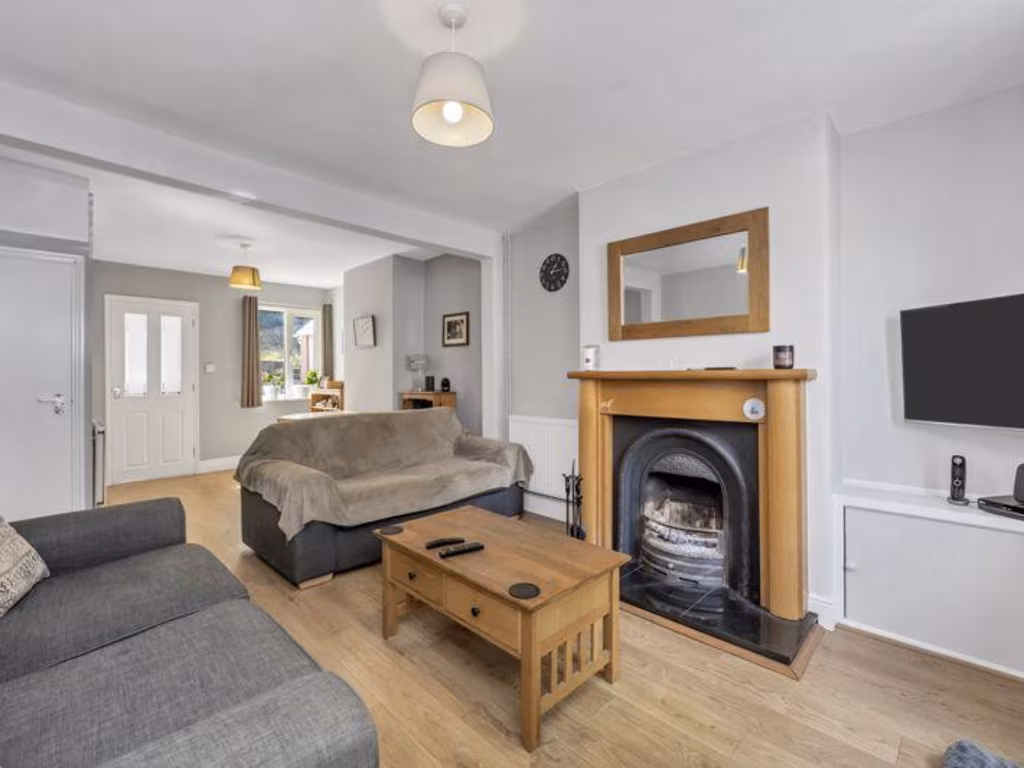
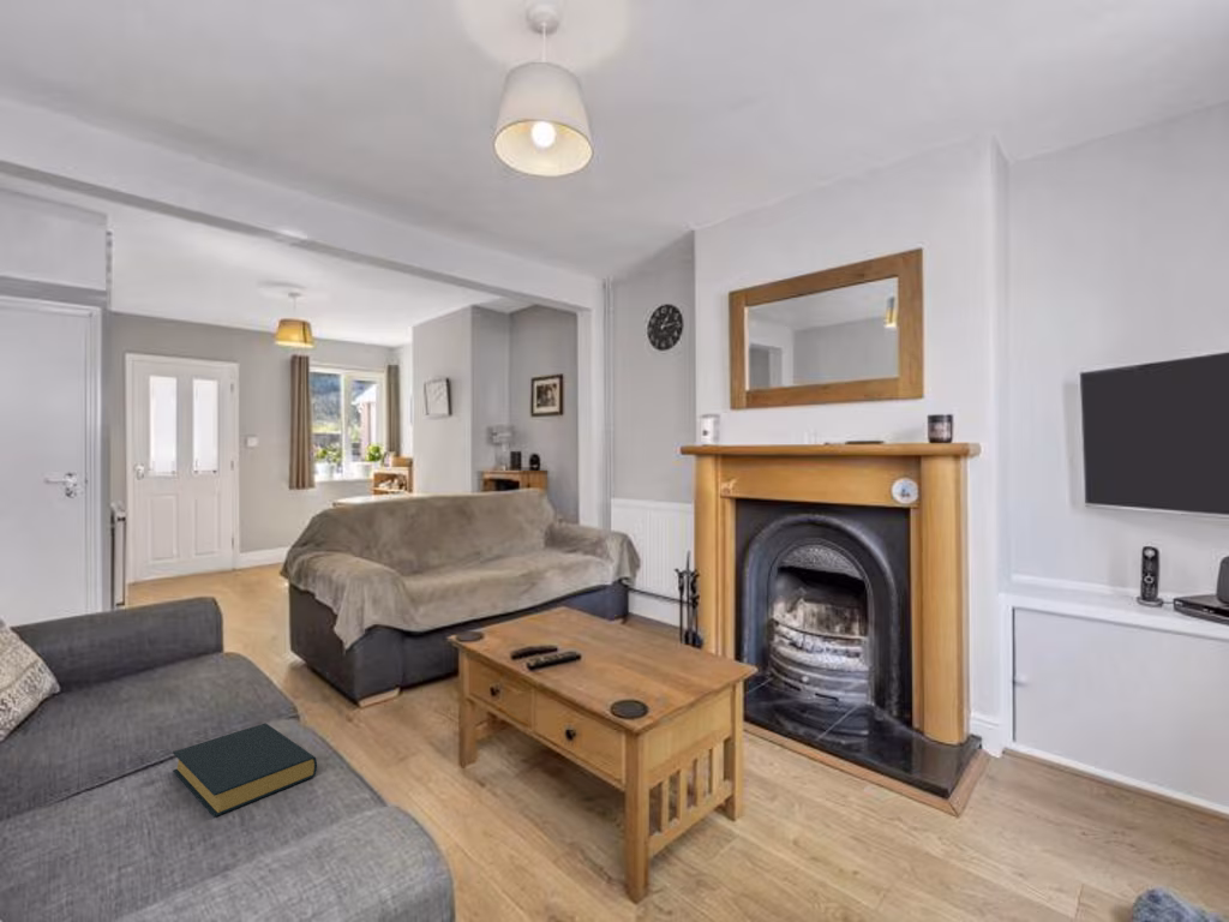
+ hardback book [172,722,318,818]
